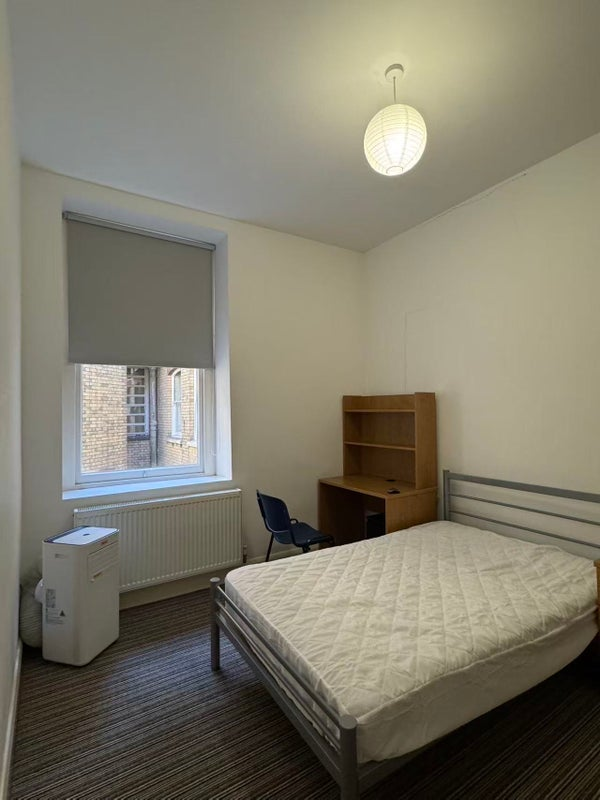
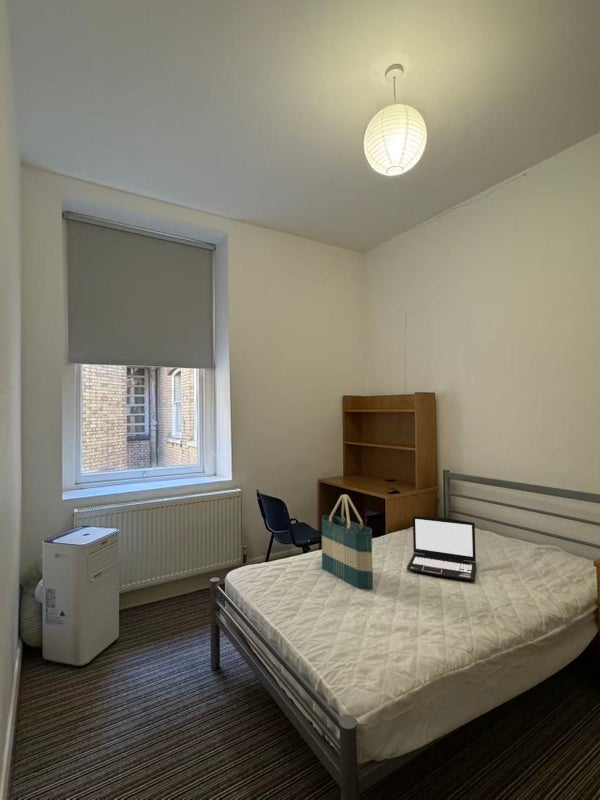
+ tote bag [321,494,374,591]
+ laptop [406,515,477,582]
